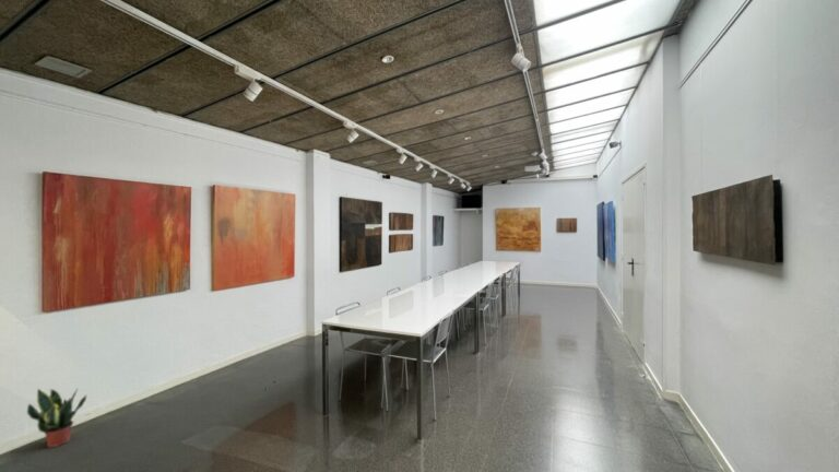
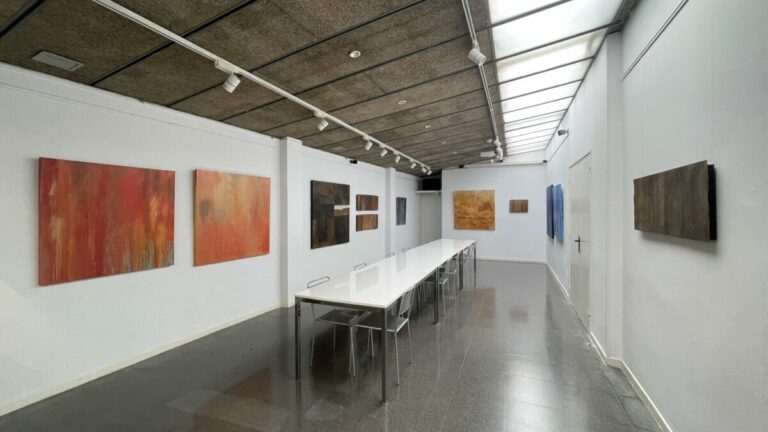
- potted plant [26,388,87,448]
